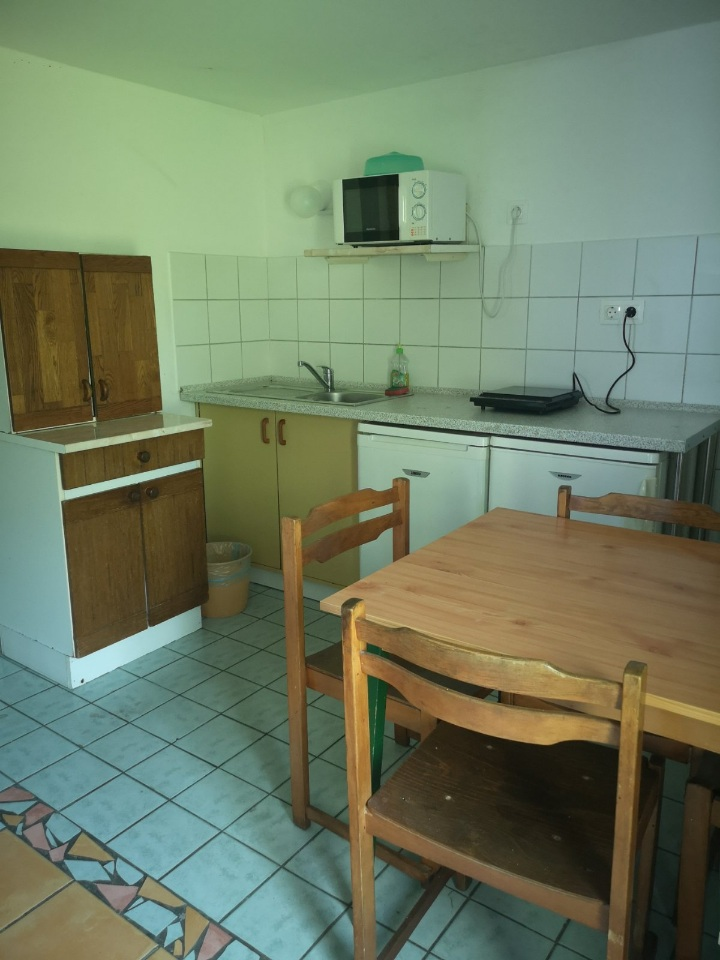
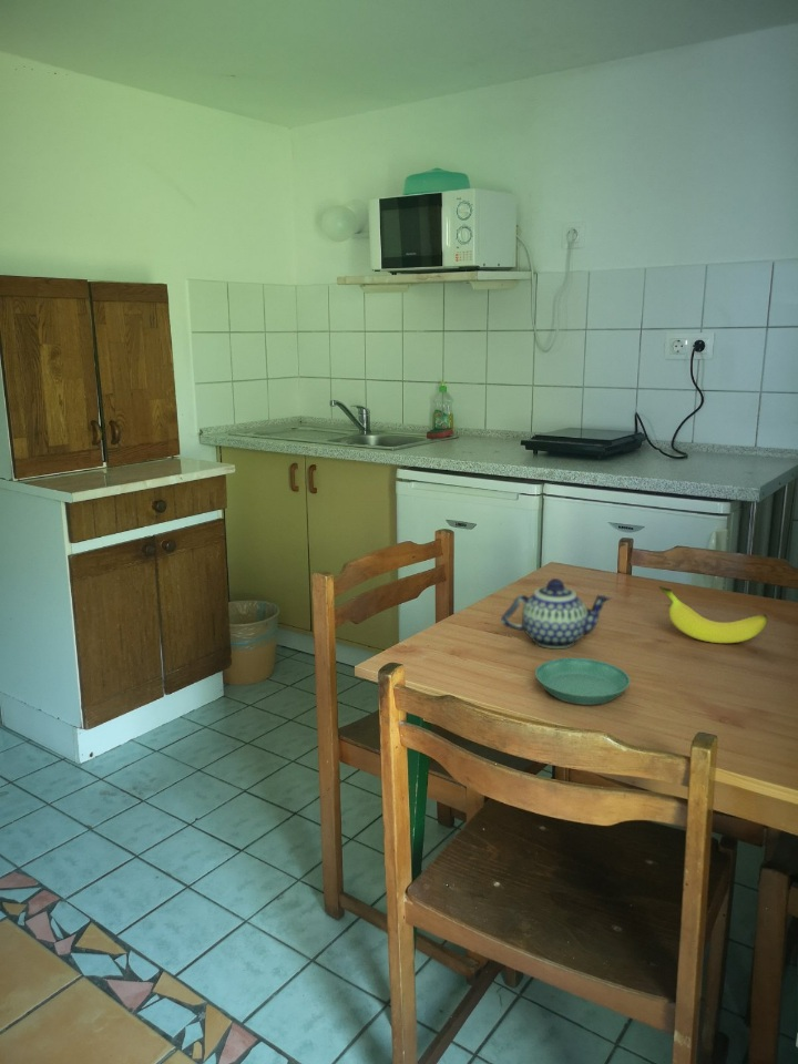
+ teapot [500,577,613,649]
+ saucer [534,657,632,706]
+ banana [657,585,769,644]
